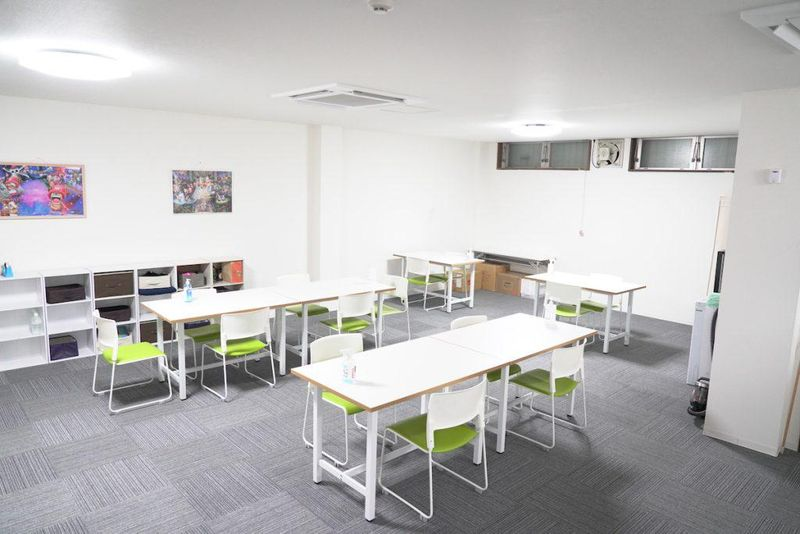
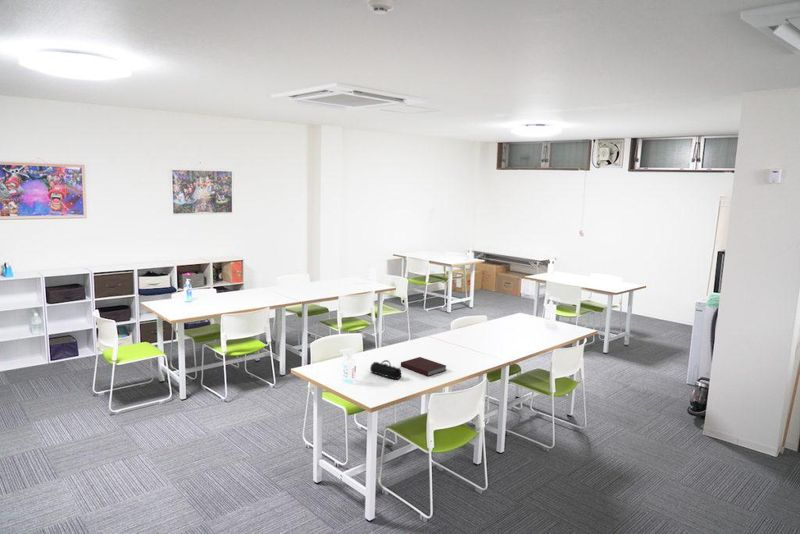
+ notebook [400,356,447,377]
+ pencil case [369,359,403,380]
